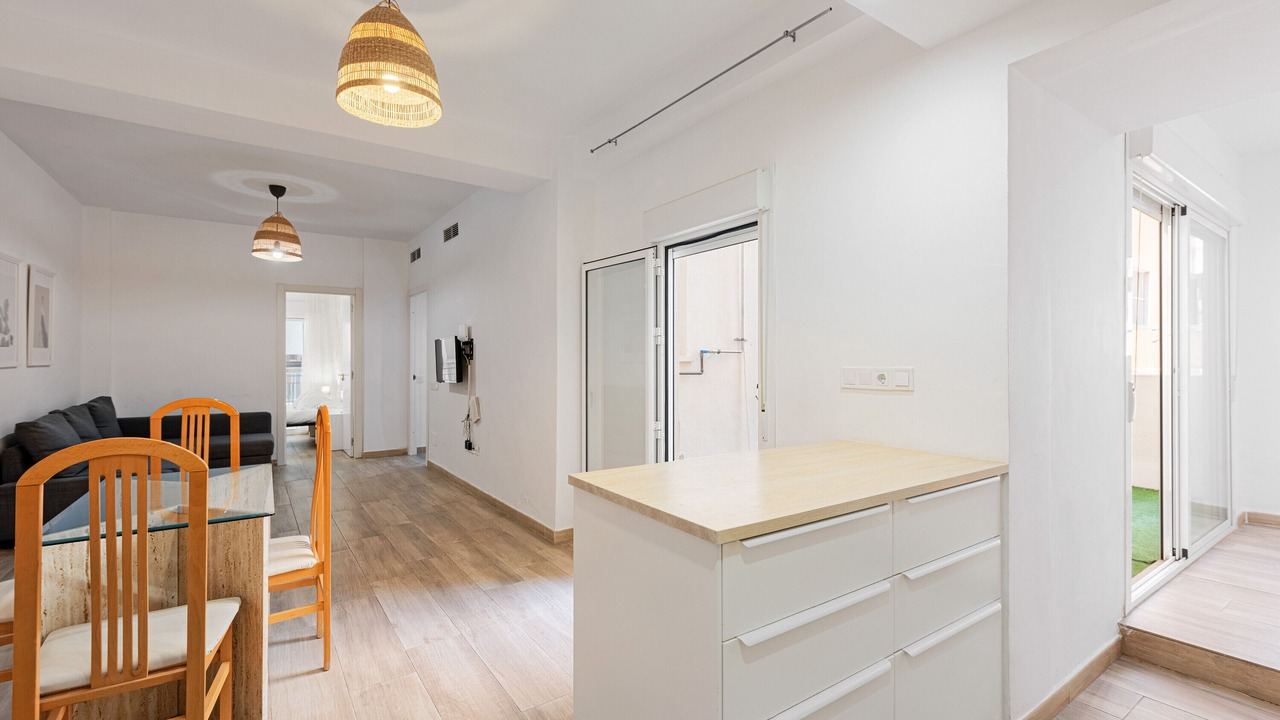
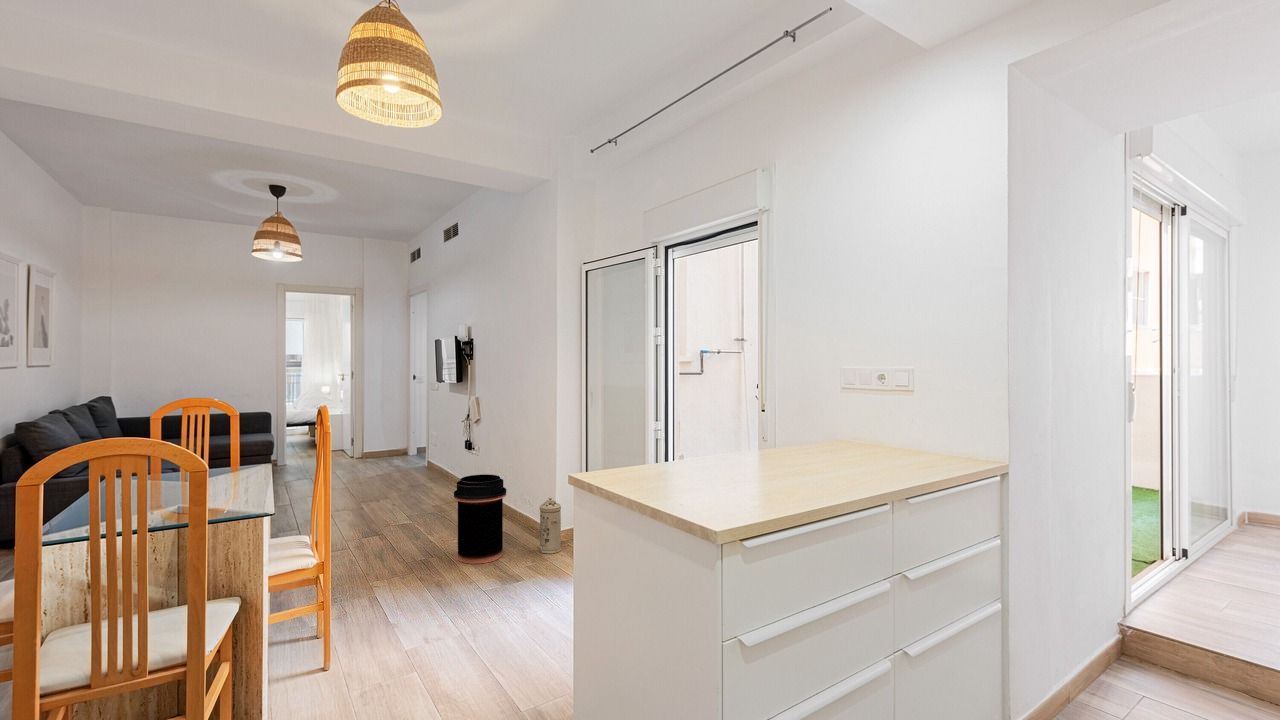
+ trash can [453,473,507,565]
+ water filter [538,496,562,555]
